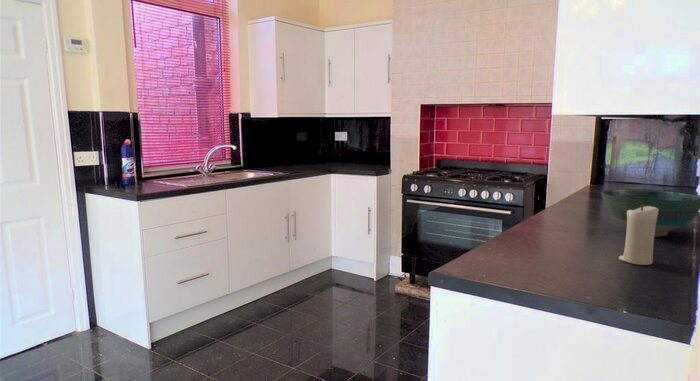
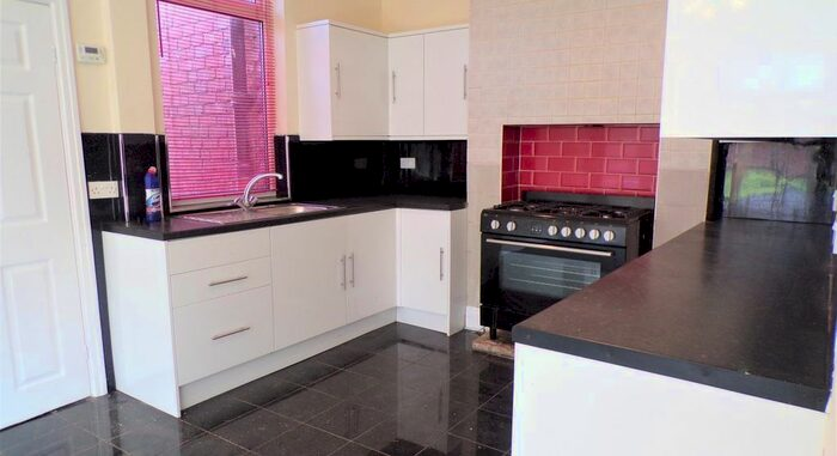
- candle [618,205,659,266]
- bowl [600,188,700,238]
